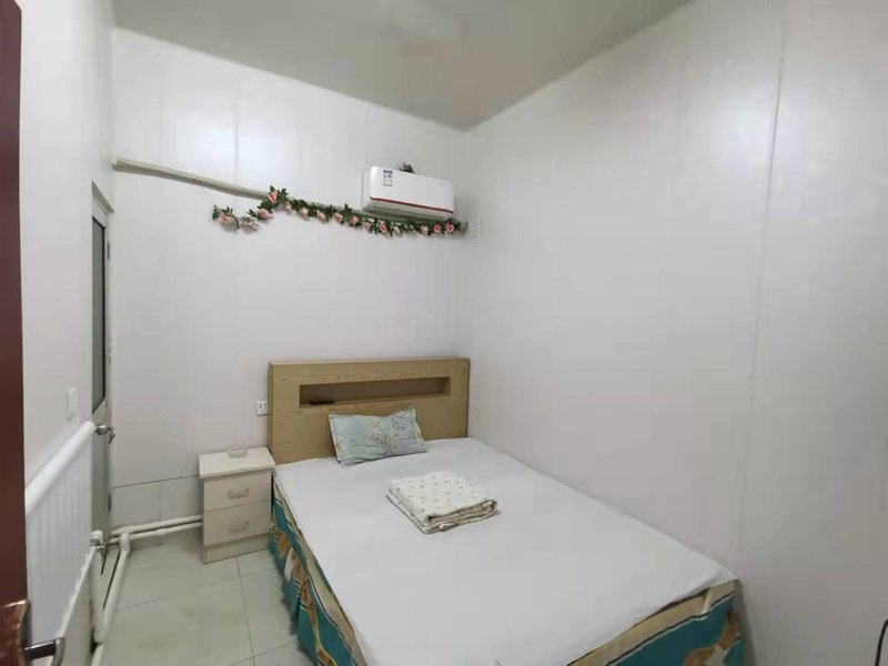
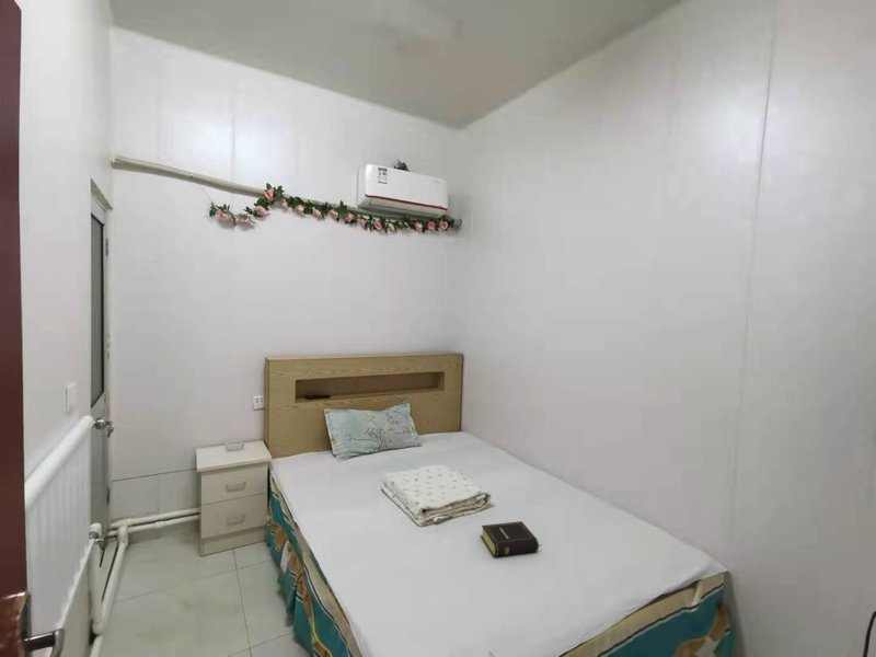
+ book [480,520,541,557]
